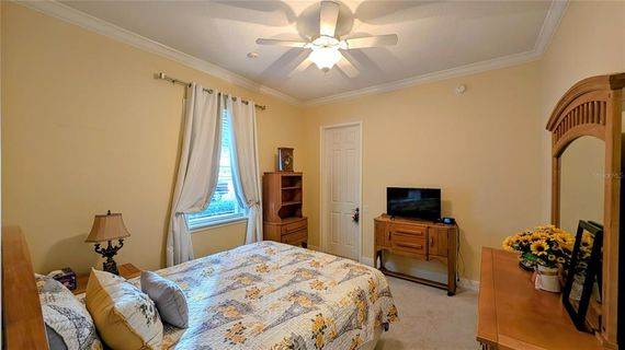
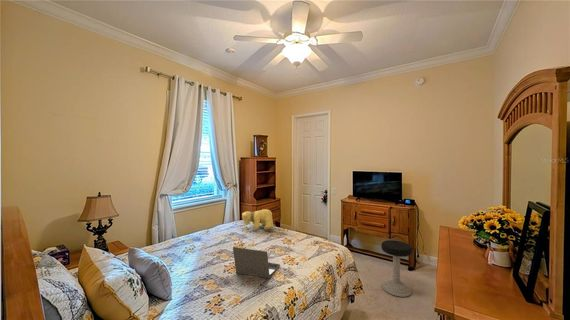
+ laptop [232,246,281,280]
+ teddy bear [241,208,274,230]
+ stool [380,239,413,298]
